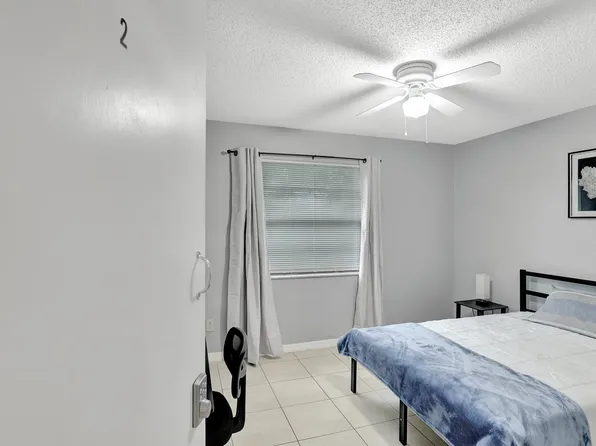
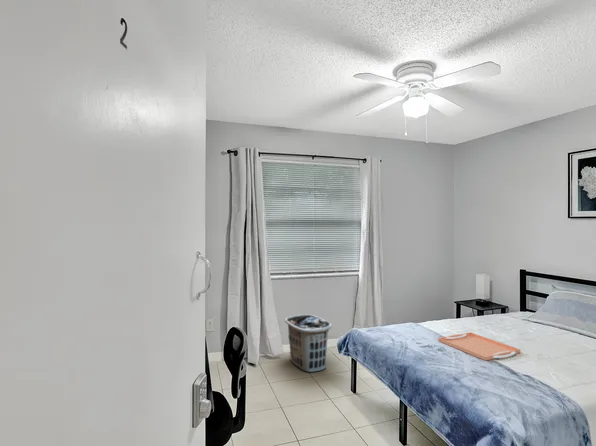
+ serving tray [437,331,521,362]
+ clothes hamper [284,314,333,373]
